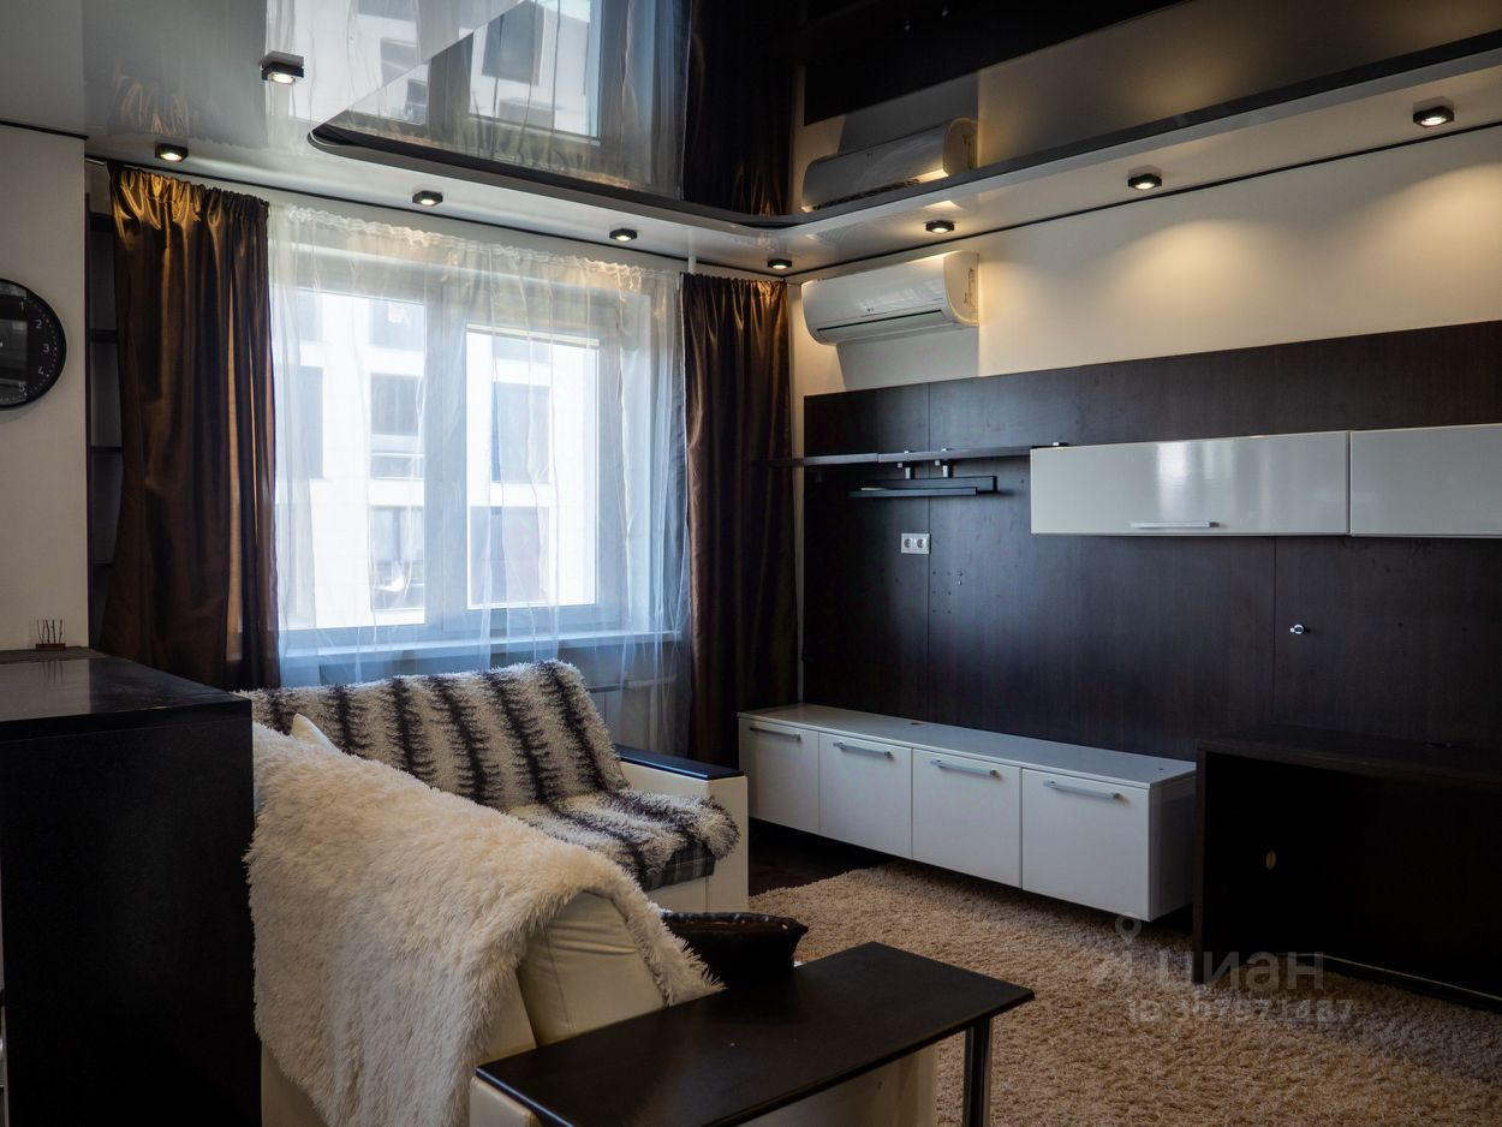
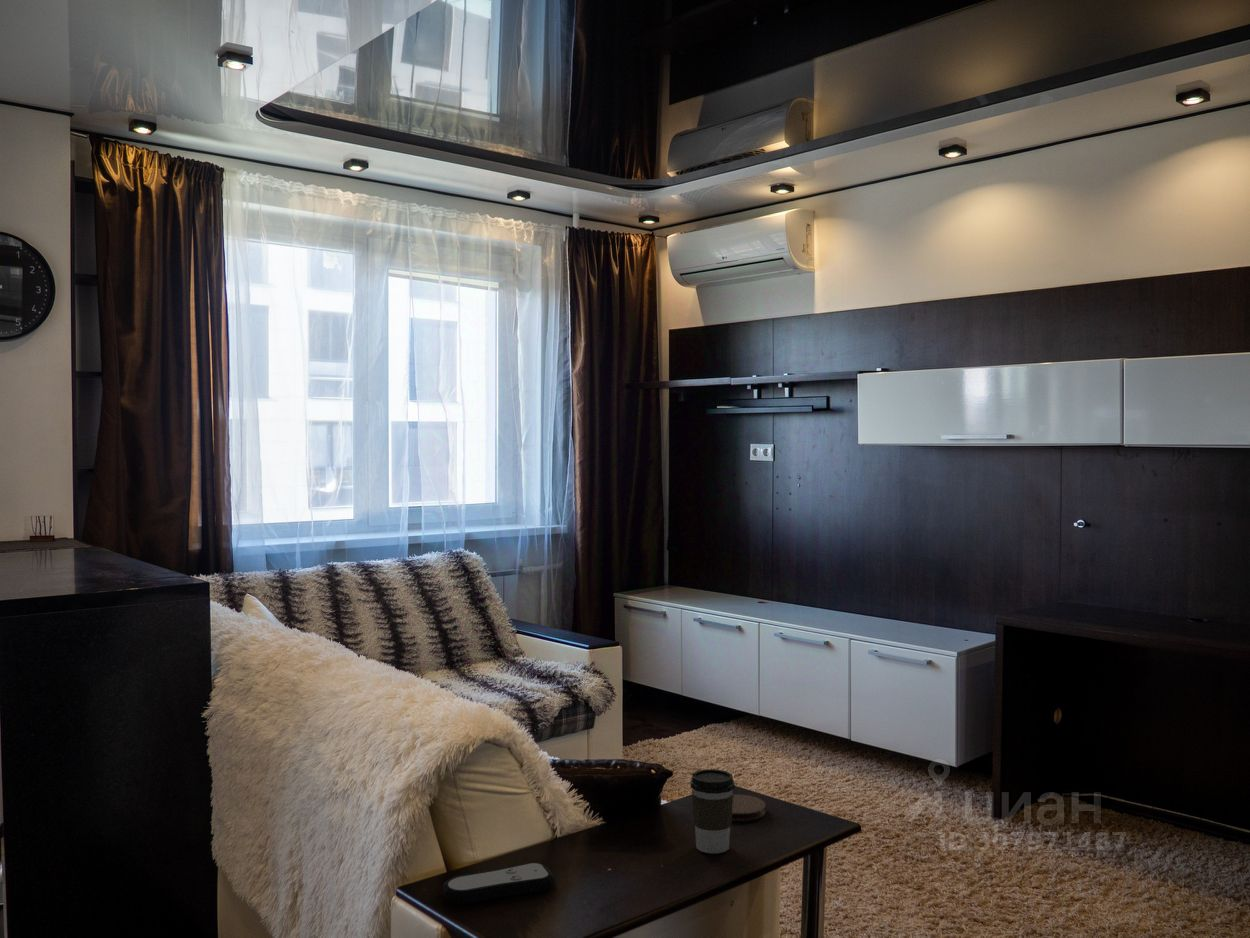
+ coffee cup [689,768,736,854]
+ coaster [732,793,767,822]
+ remote control [441,861,556,905]
